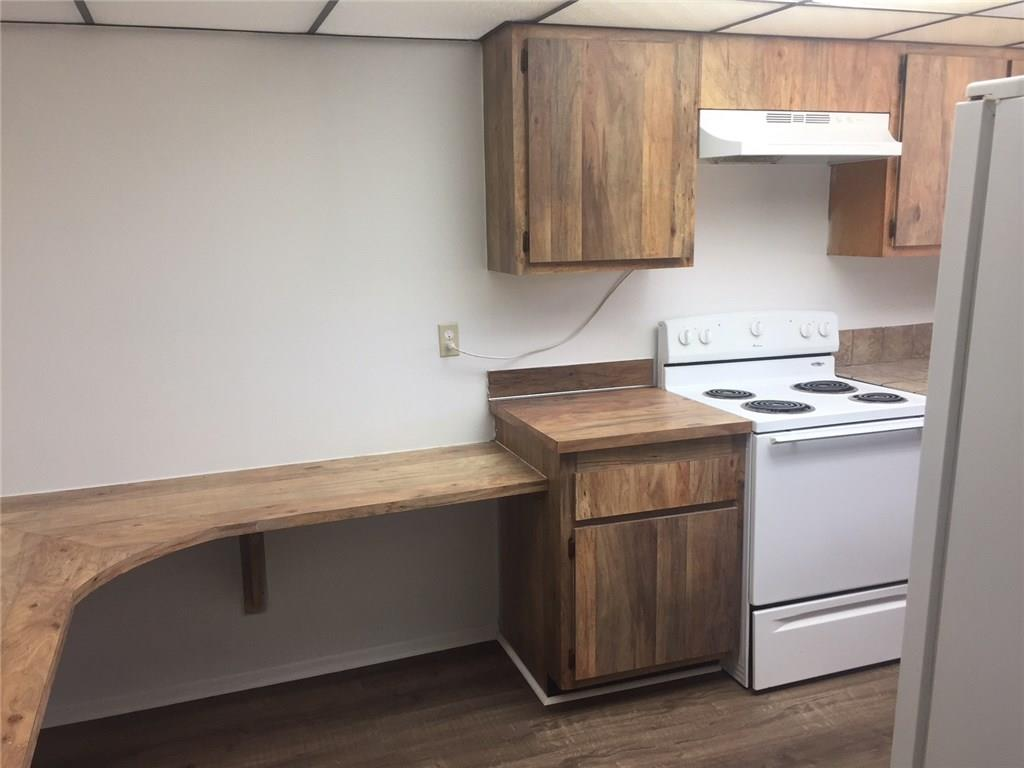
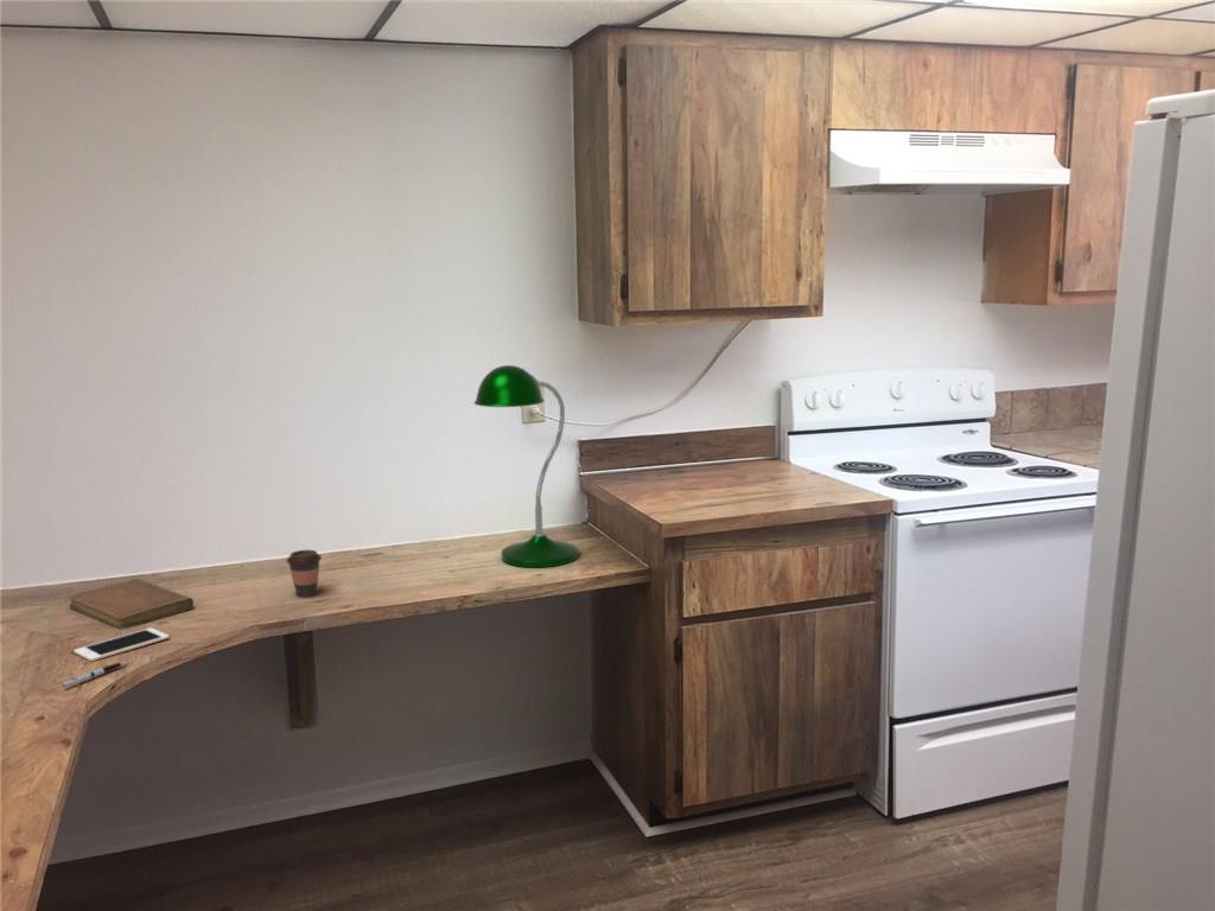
+ cell phone [72,626,171,662]
+ notebook [66,578,195,630]
+ coffee cup [285,549,323,599]
+ desk lamp [472,364,580,568]
+ pen [61,661,128,688]
